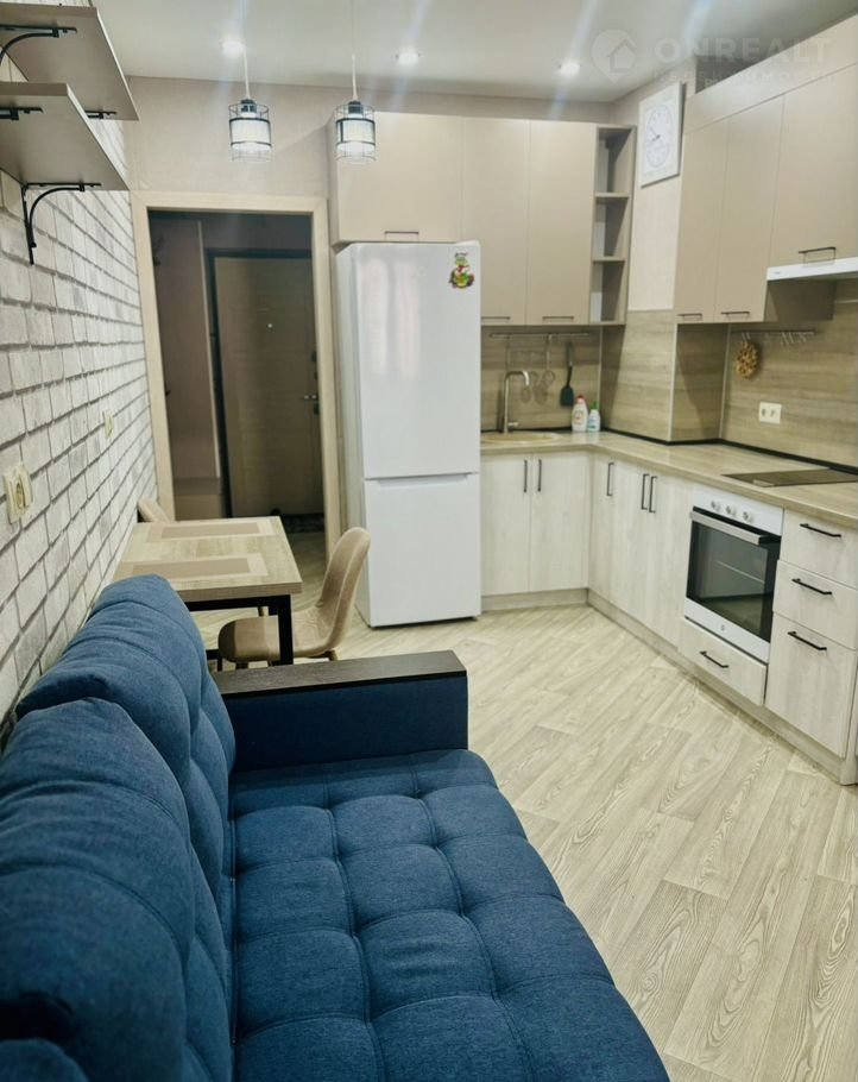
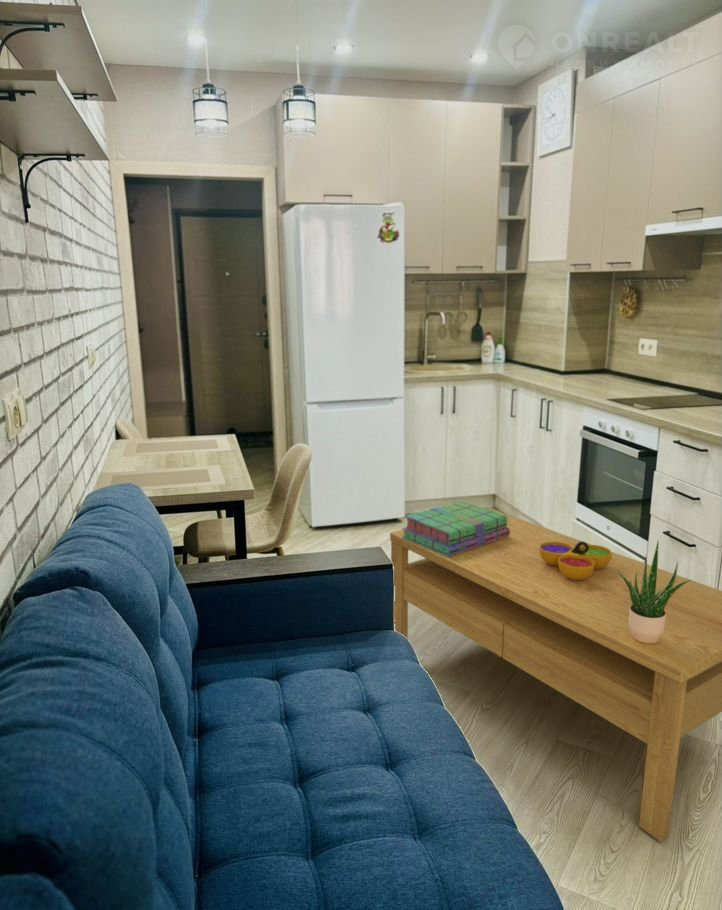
+ stack of books [401,500,510,557]
+ potted plant [617,539,693,644]
+ decorative bowl [539,540,613,580]
+ coffee table [389,507,722,843]
